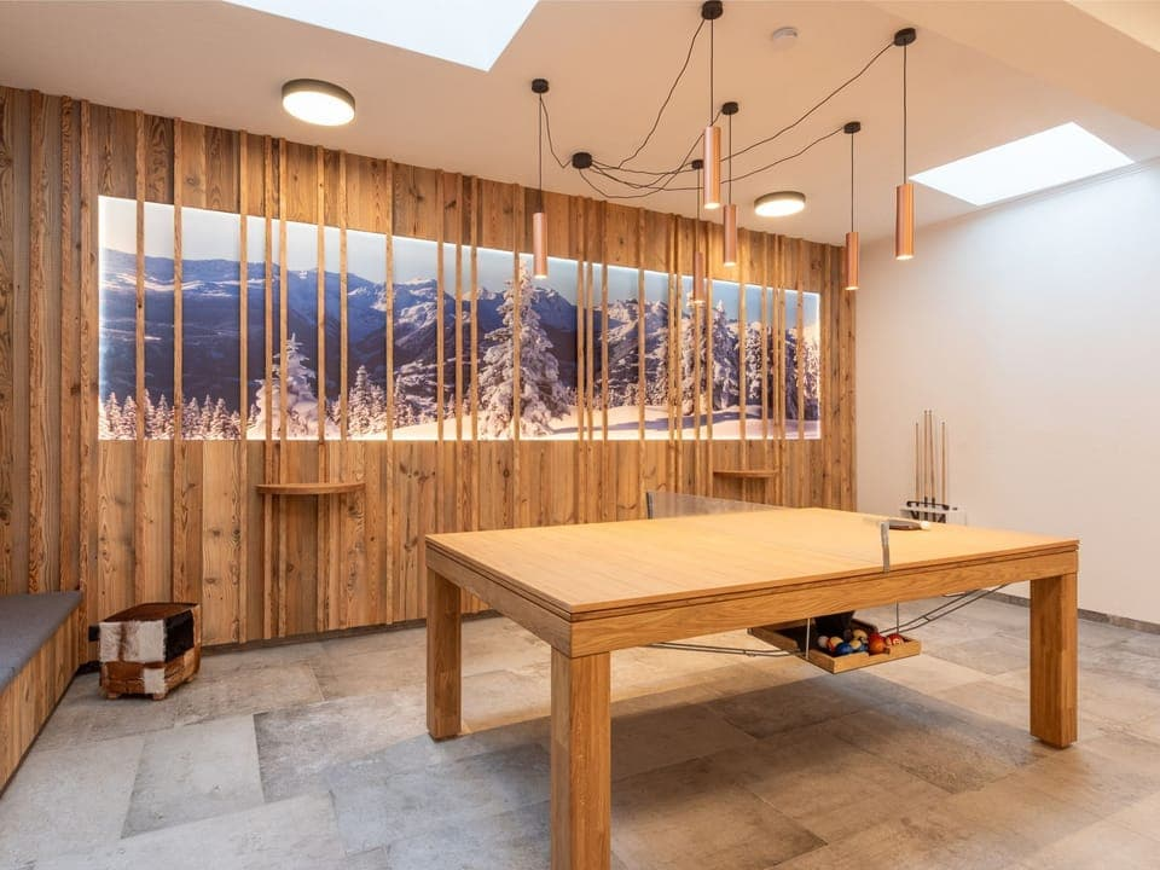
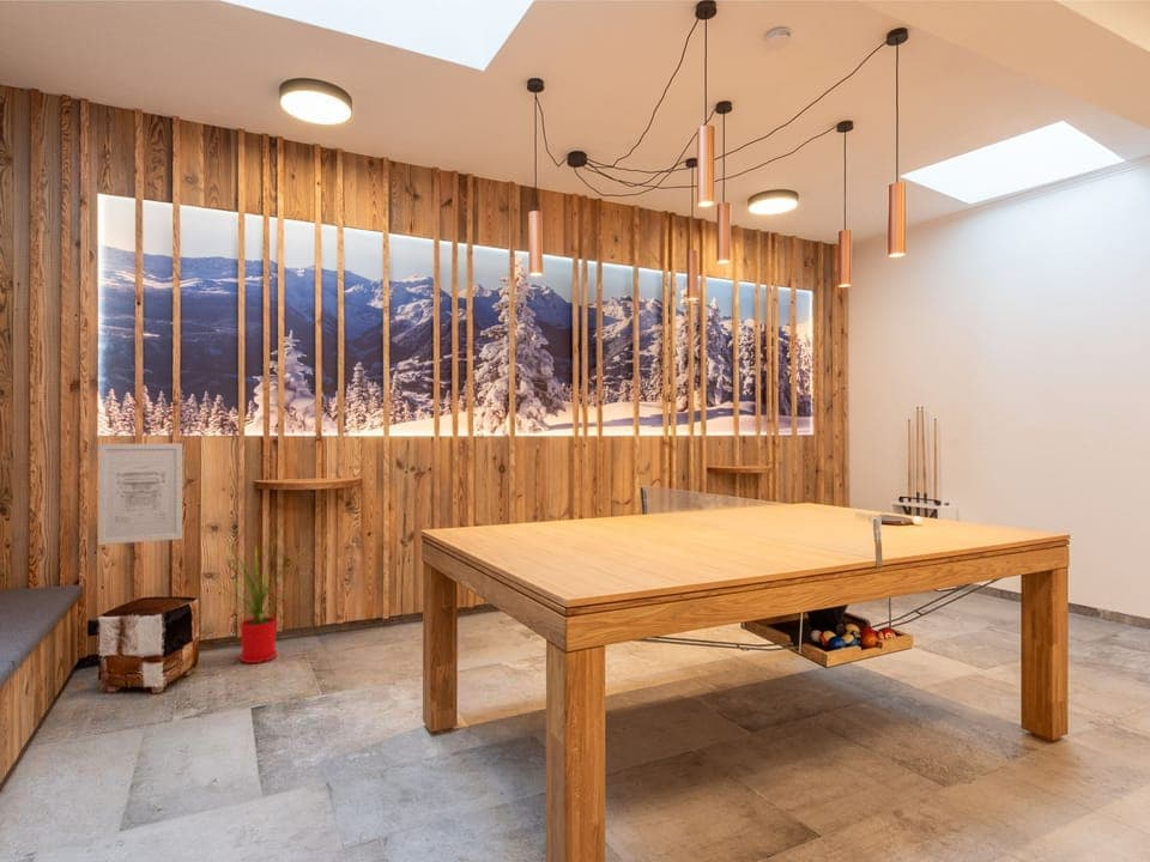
+ house plant [206,534,309,664]
+ wall art [97,442,183,546]
